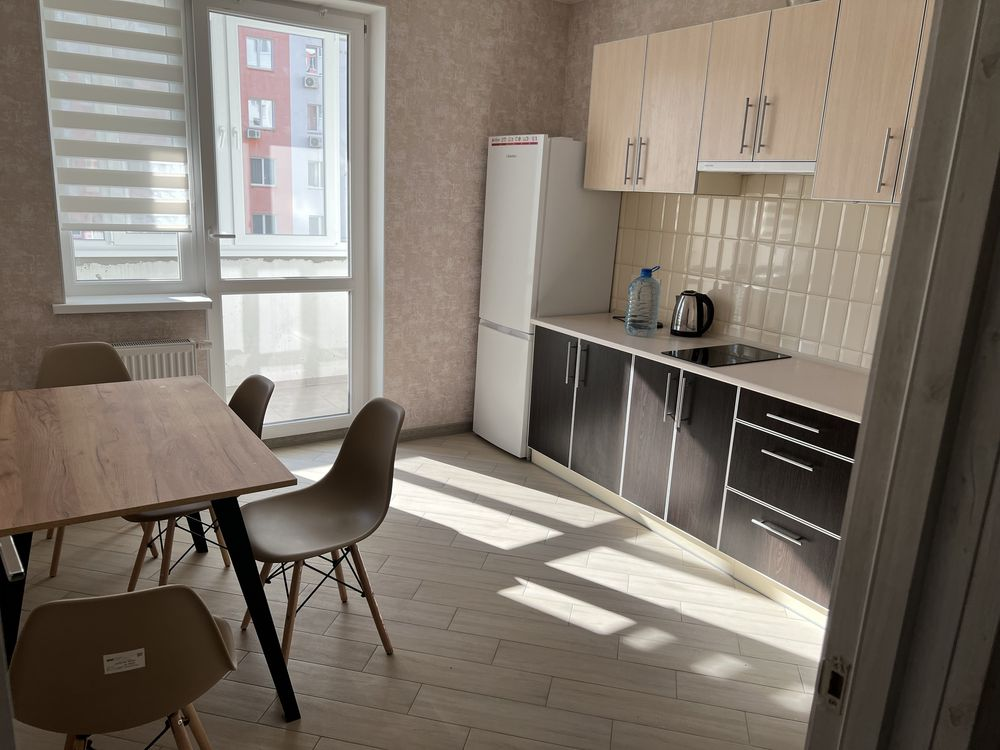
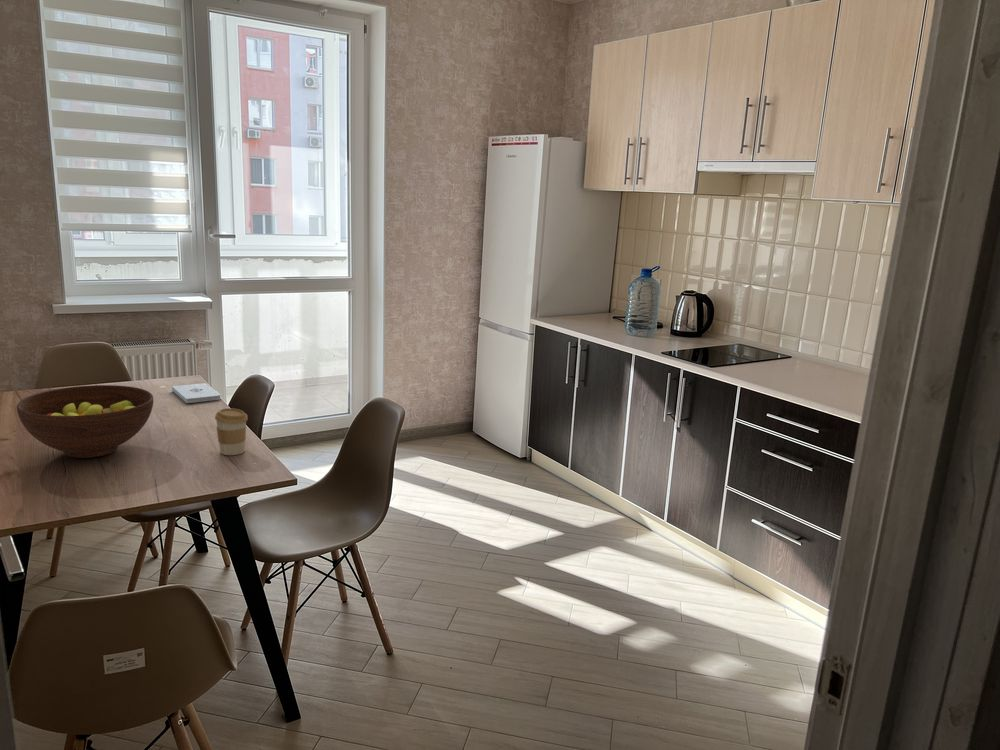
+ coffee cup [214,407,249,456]
+ notepad [171,382,222,404]
+ fruit bowl [16,384,155,459]
